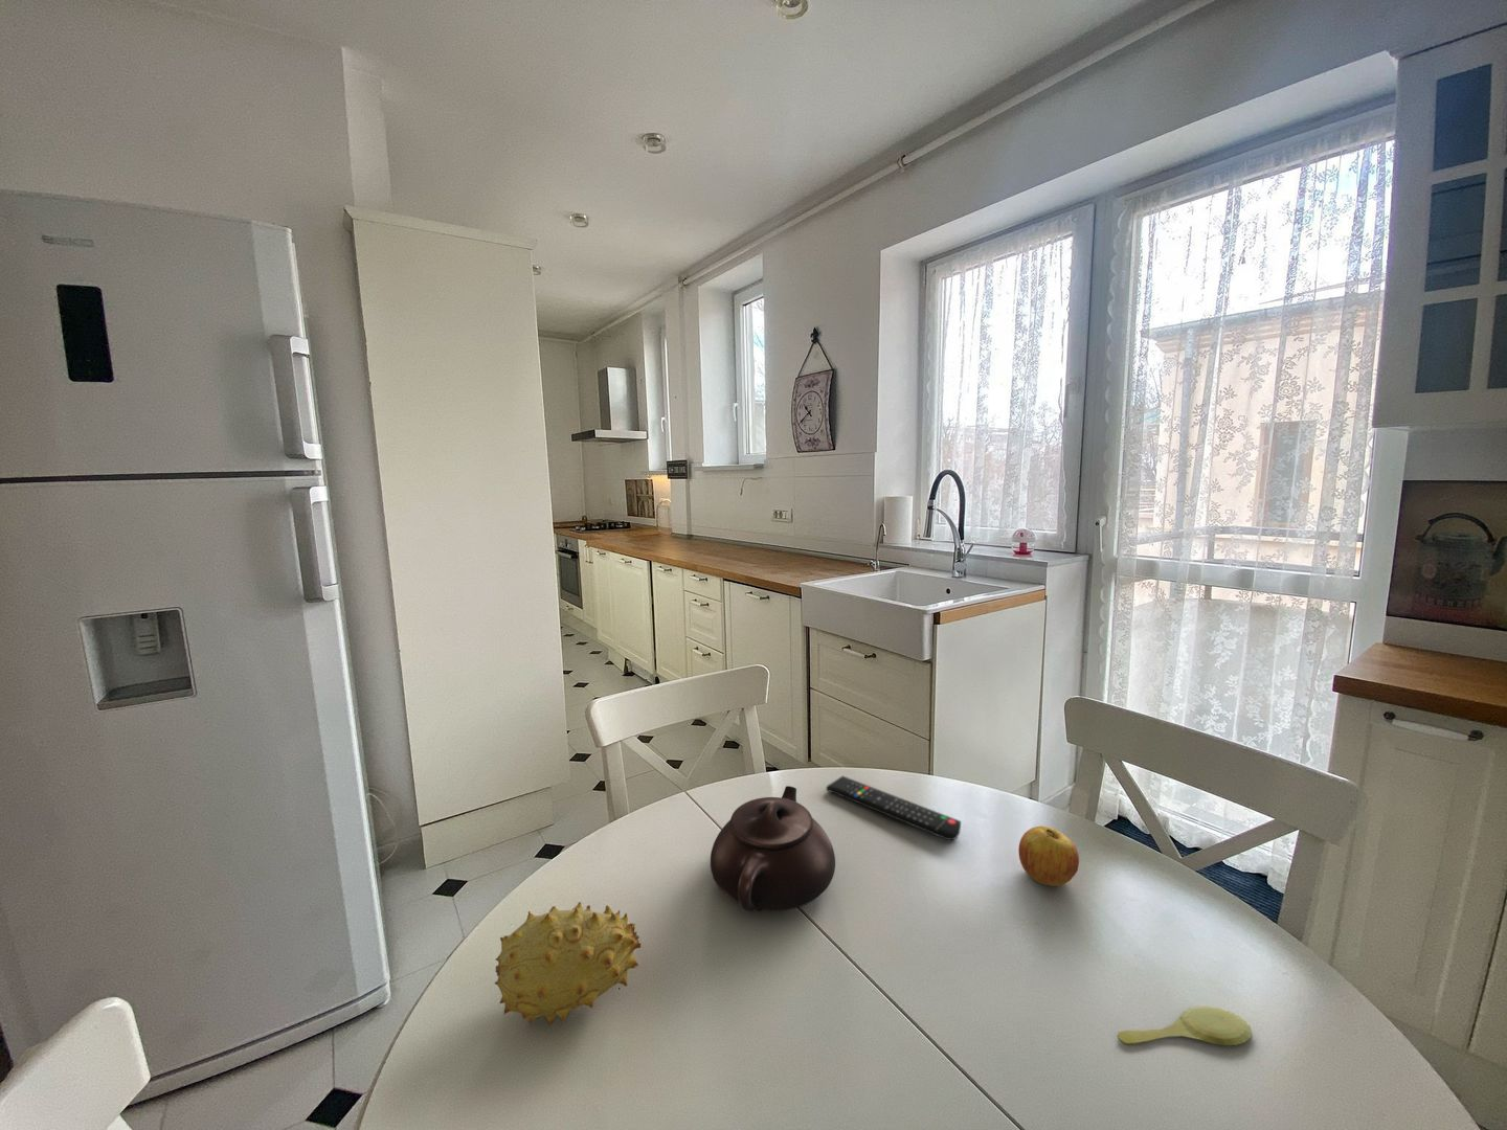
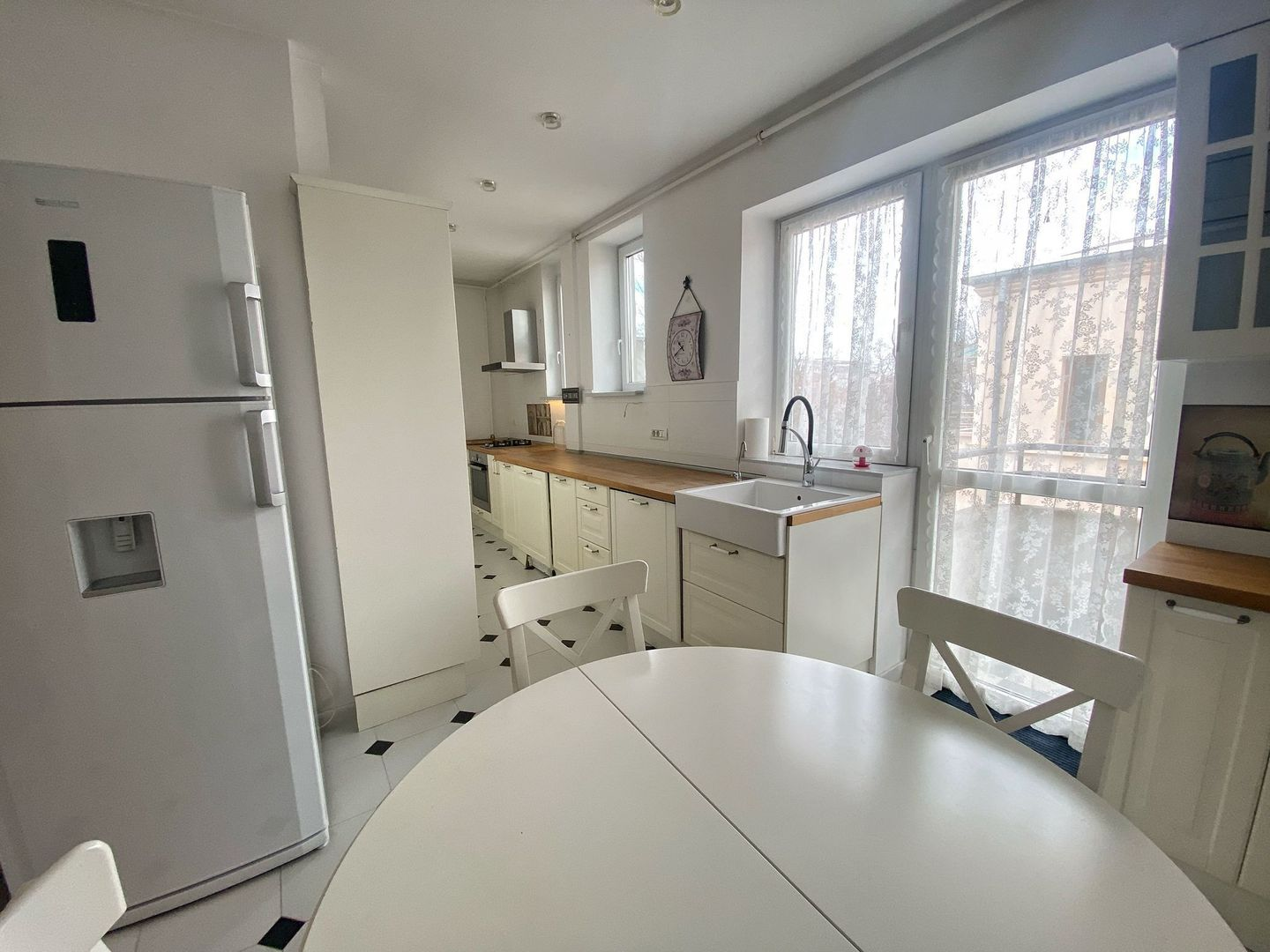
- teapot [710,785,837,913]
- apple [1017,825,1080,887]
- fruit [494,901,643,1028]
- spoon [1117,1005,1253,1046]
- remote control [826,775,962,842]
